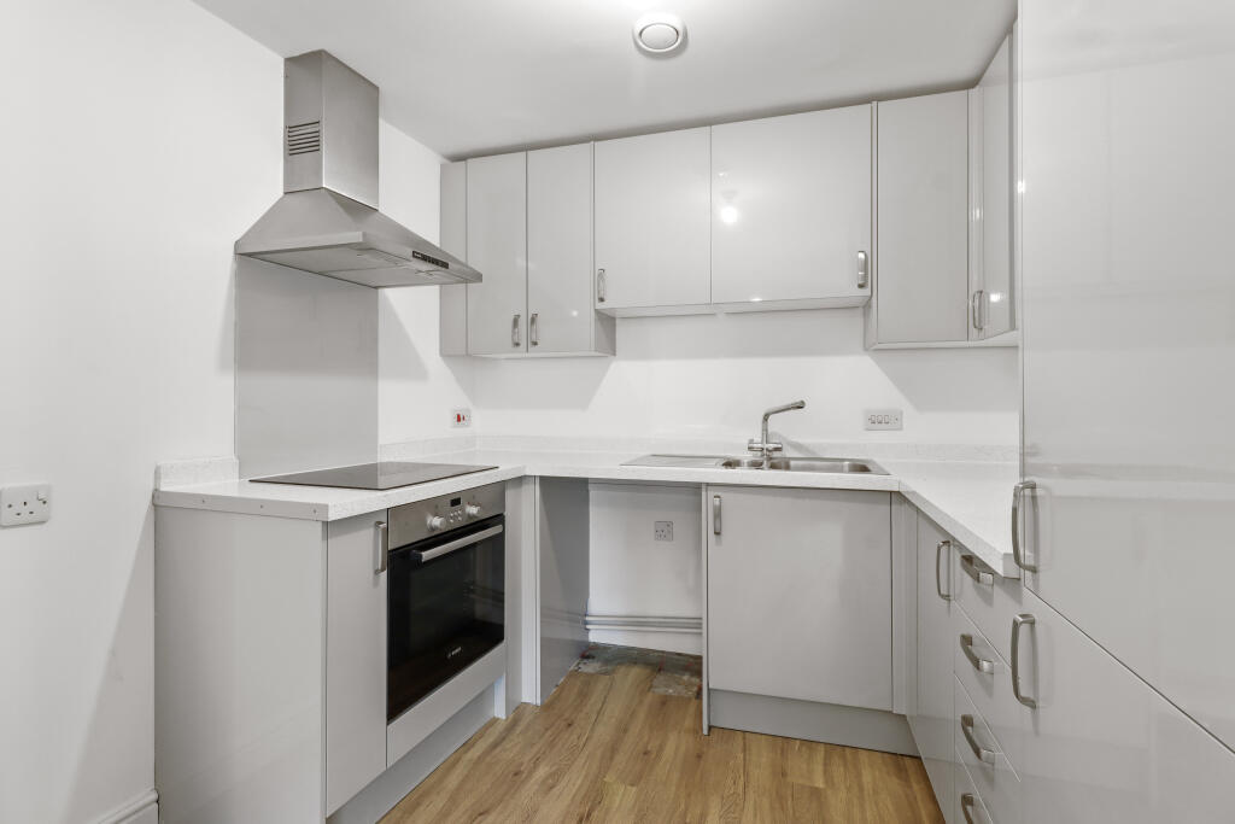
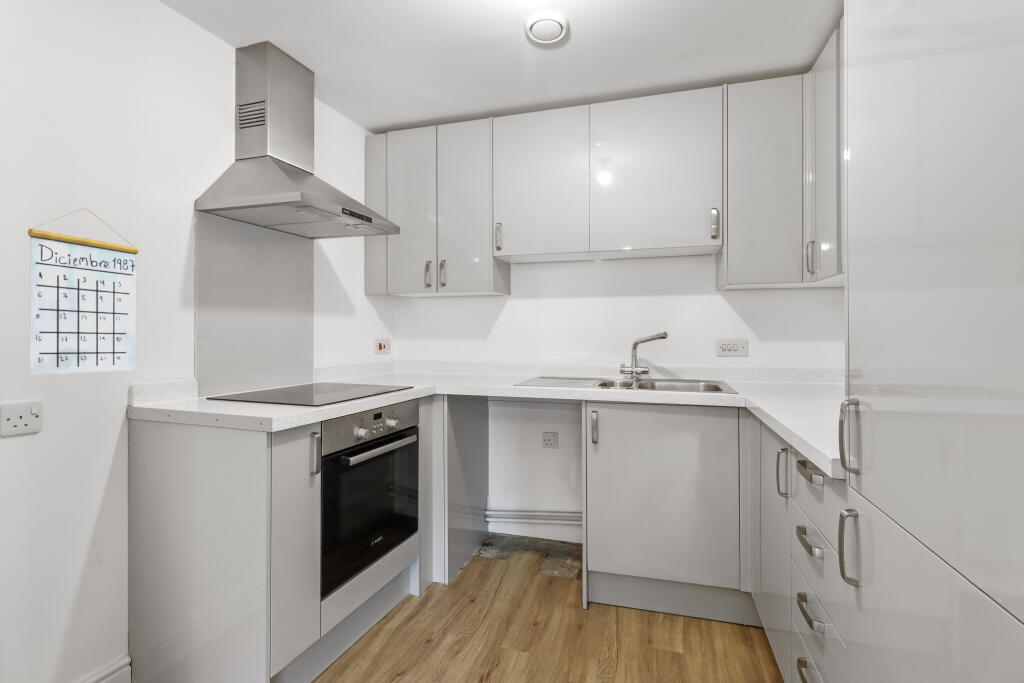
+ calendar [27,207,140,376]
